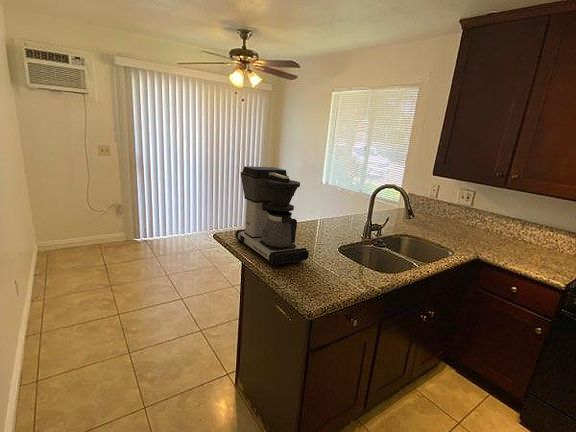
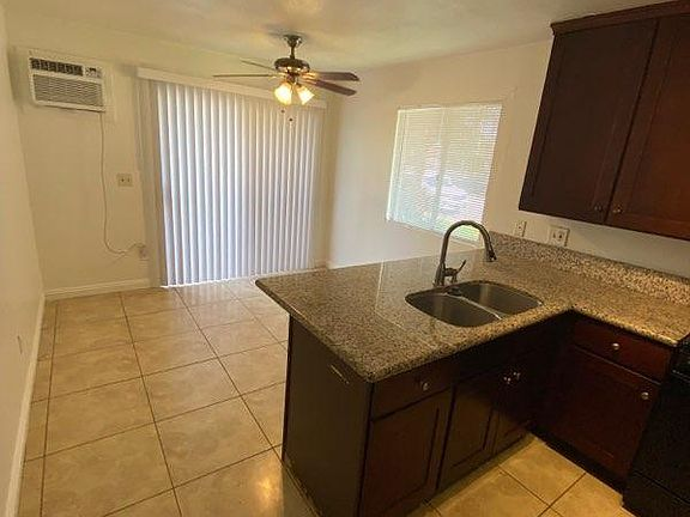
- coffee maker [234,165,310,267]
